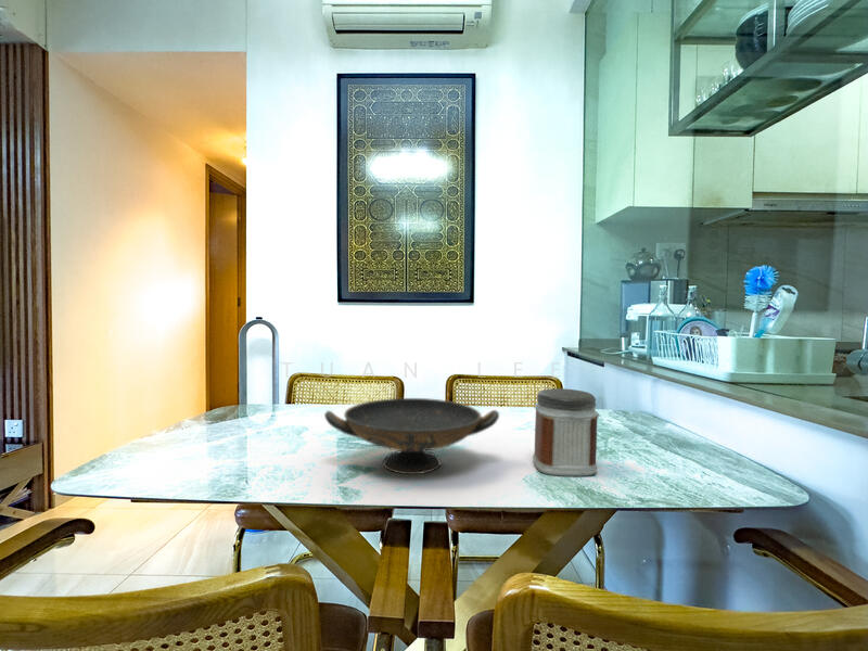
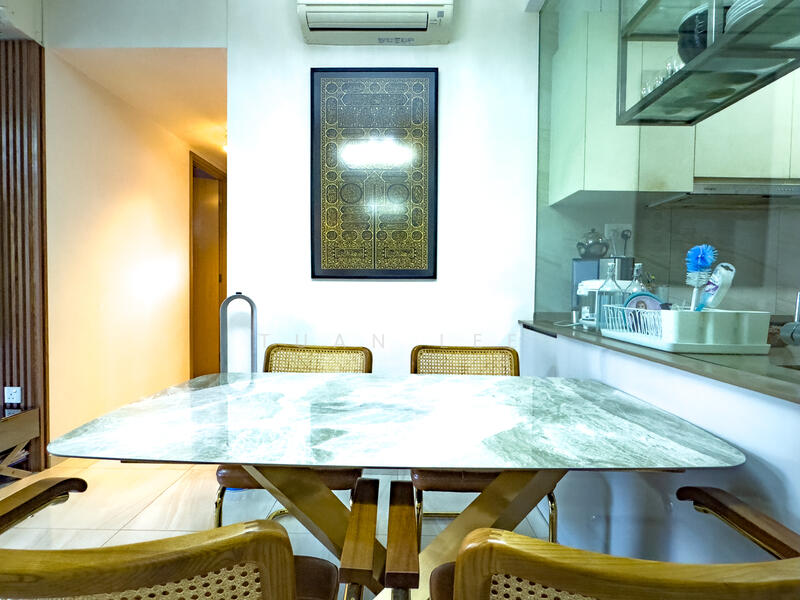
- decorative bowl [323,397,500,475]
- jar [532,387,600,477]
